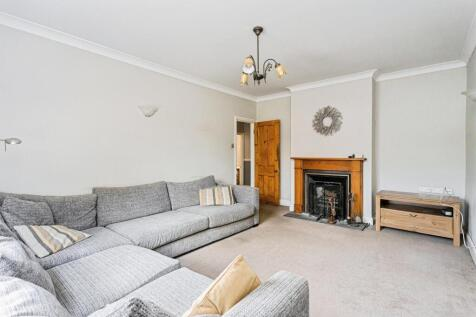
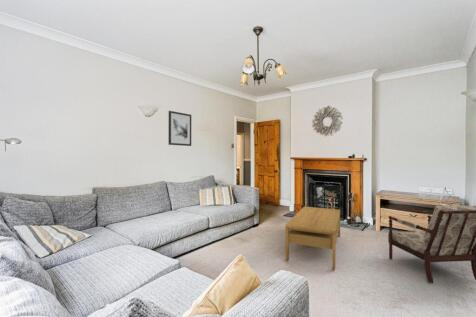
+ coffee table [284,206,341,271]
+ armchair [387,204,476,284]
+ wall art [168,110,192,147]
